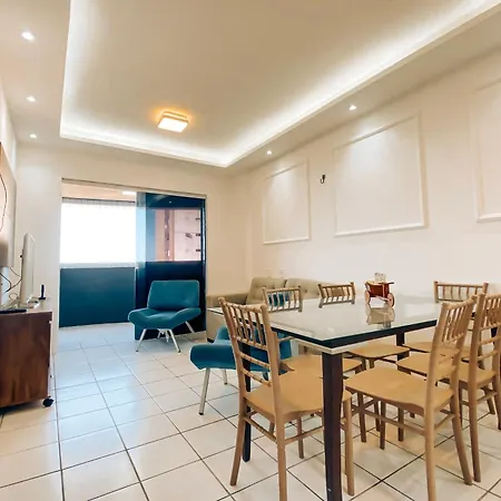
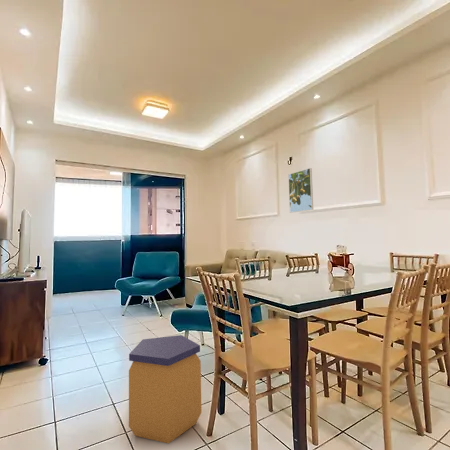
+ trash can [128,334,202,445]
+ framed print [288,167,314,214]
